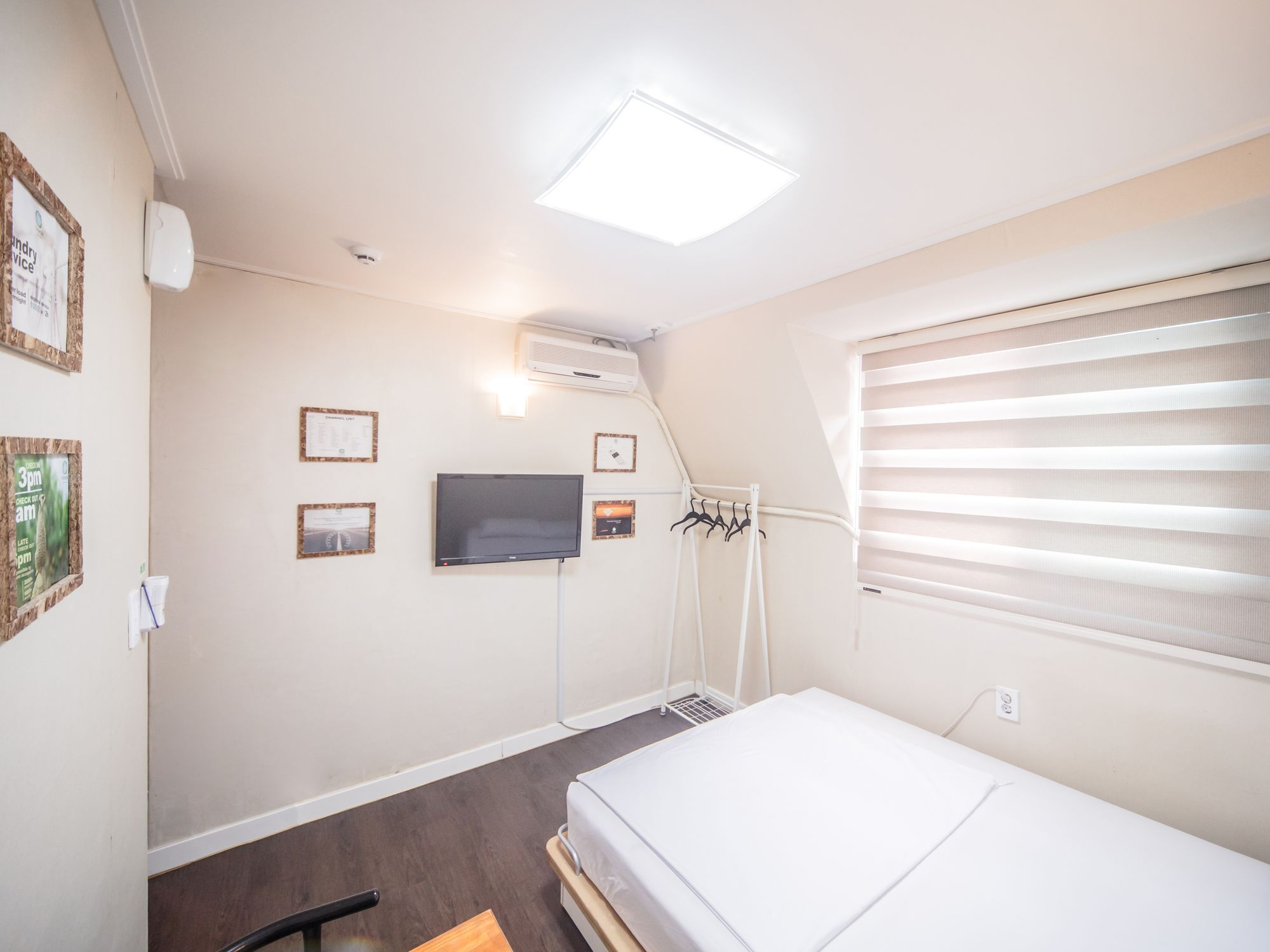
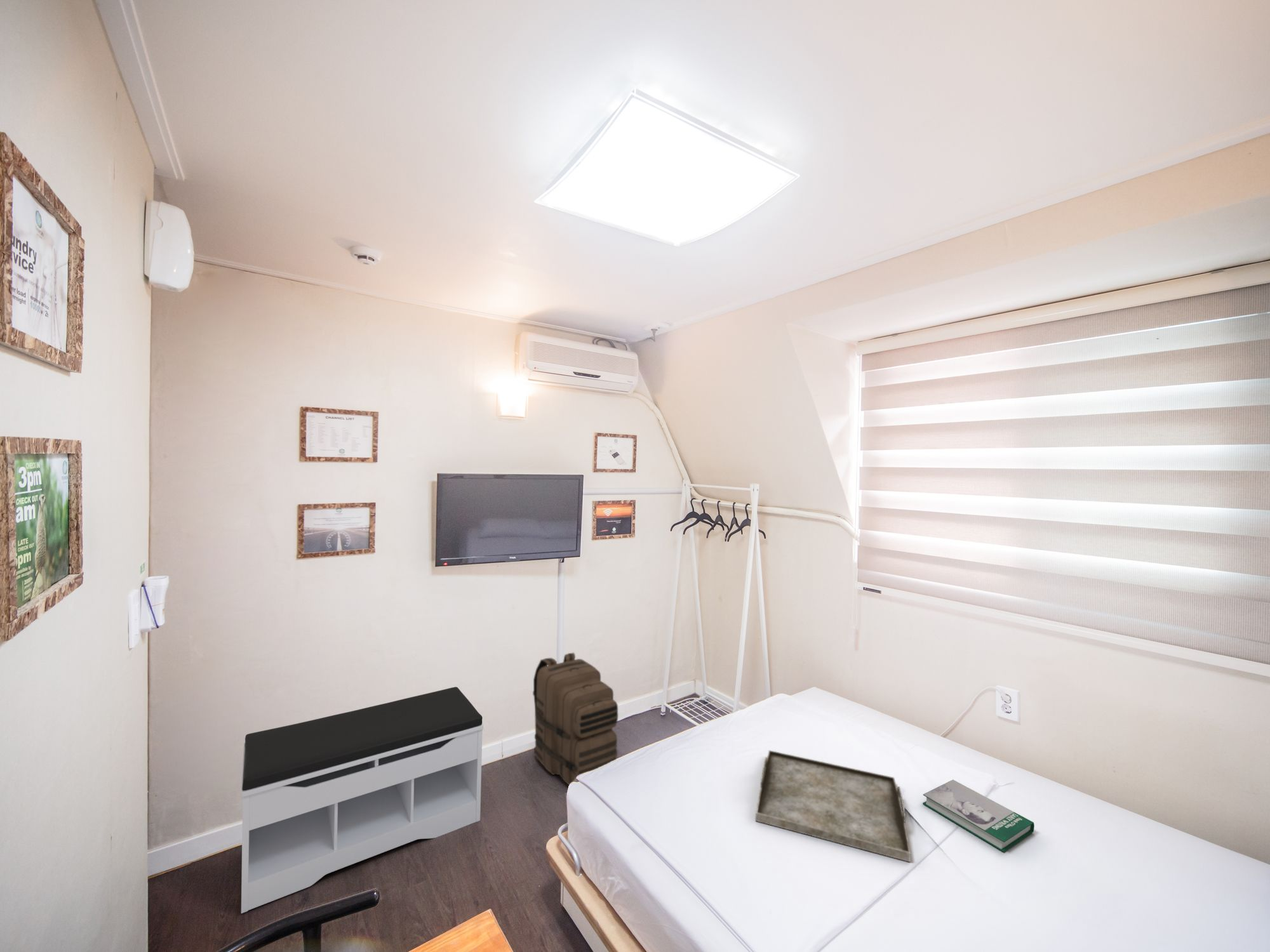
+ serving tray [755,750,911,863]
+ backpack [532,652,618,786]
+ book [922,779,1035,853]
+ bench [241,686,484,914]
